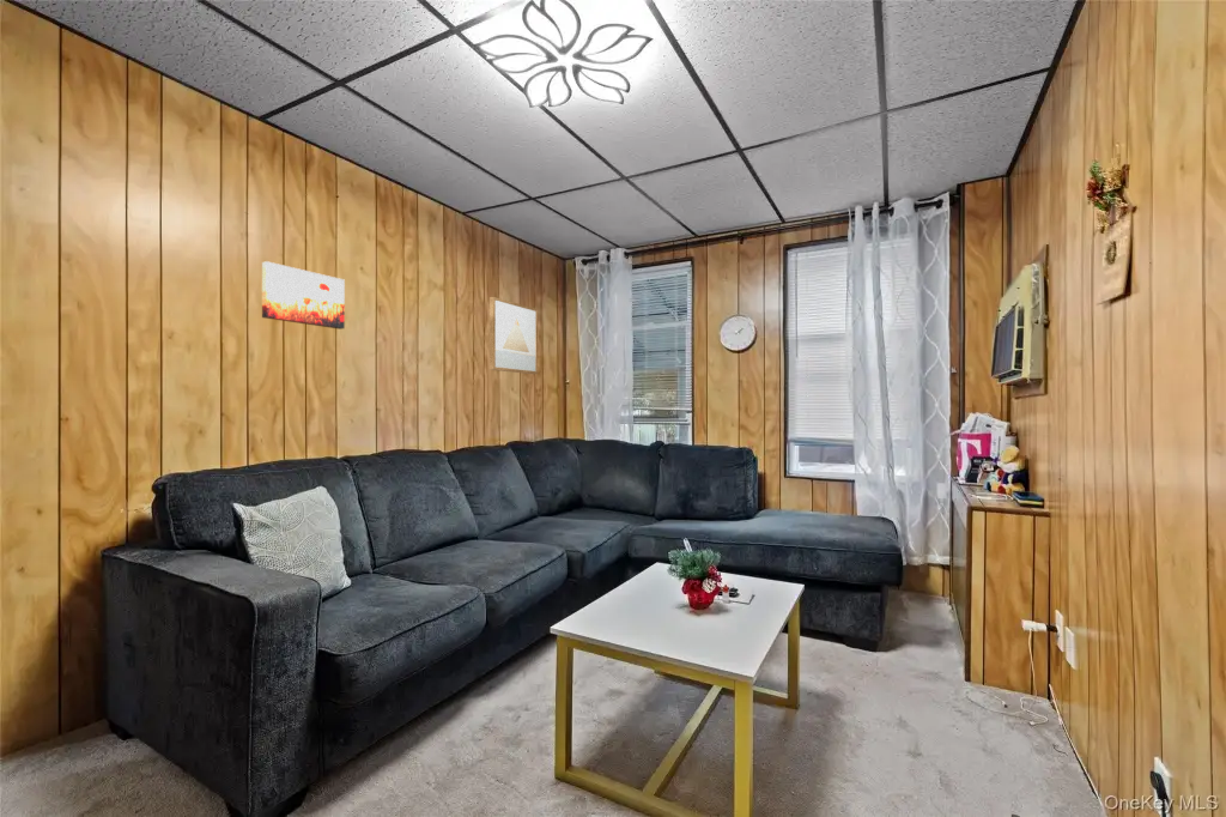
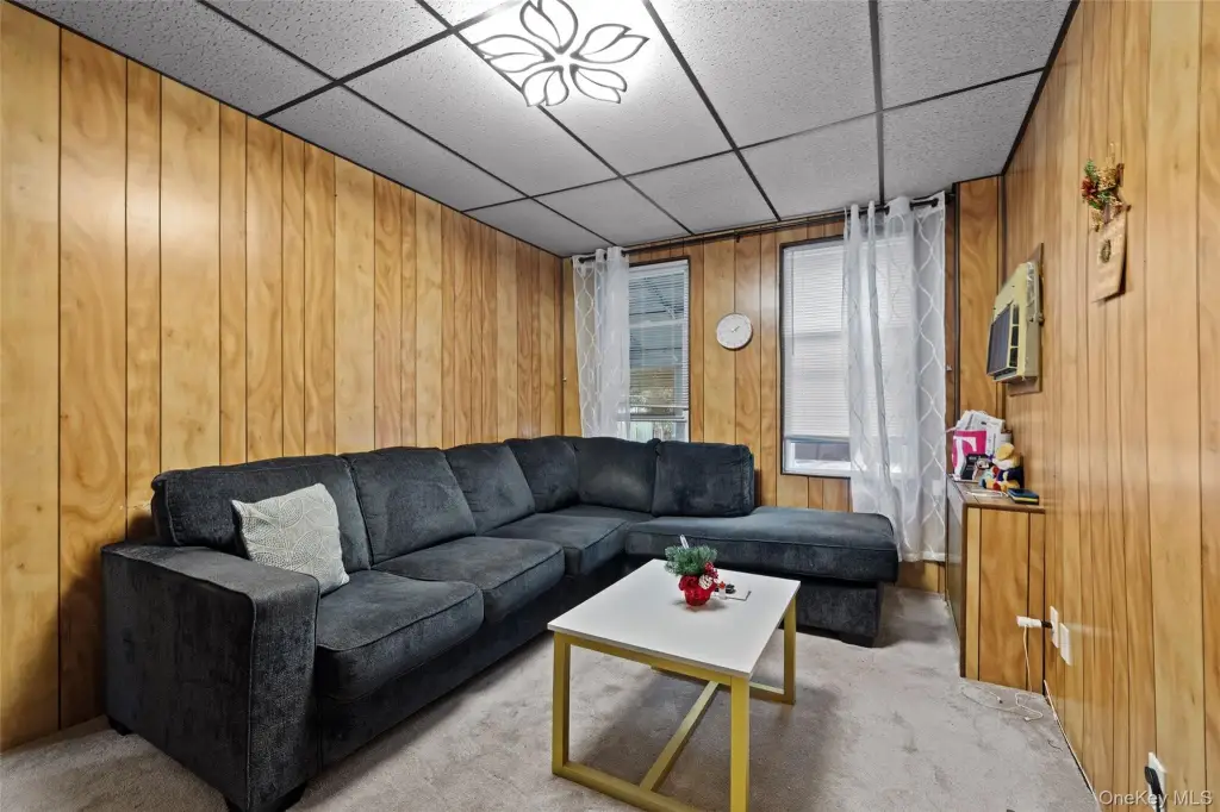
- wall art [488,296,539,375]
- wall art [261,260,346,331]
